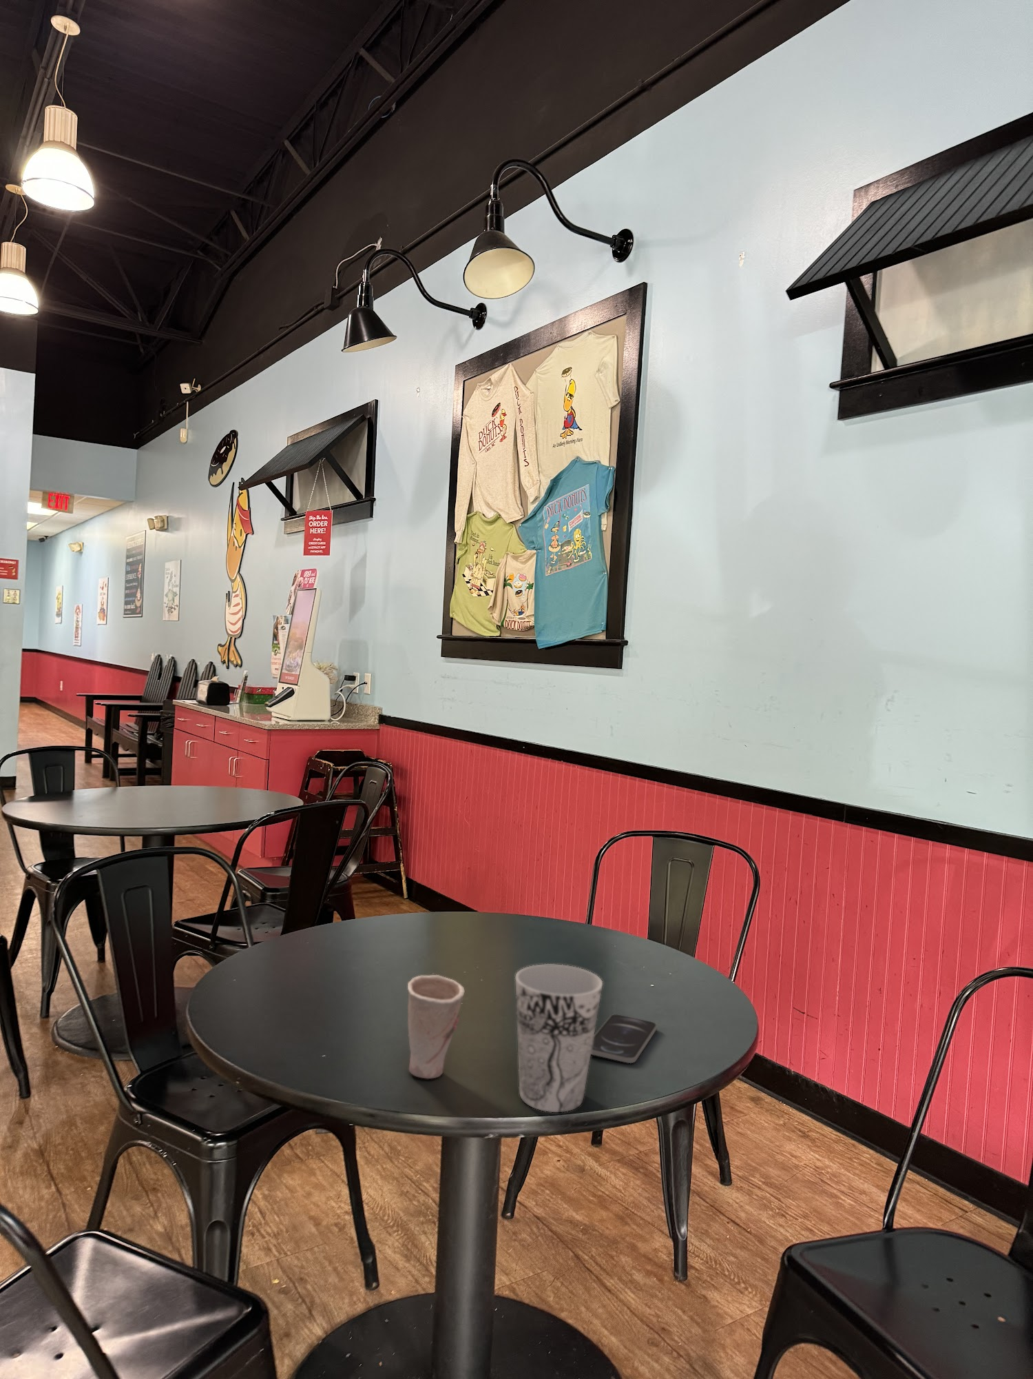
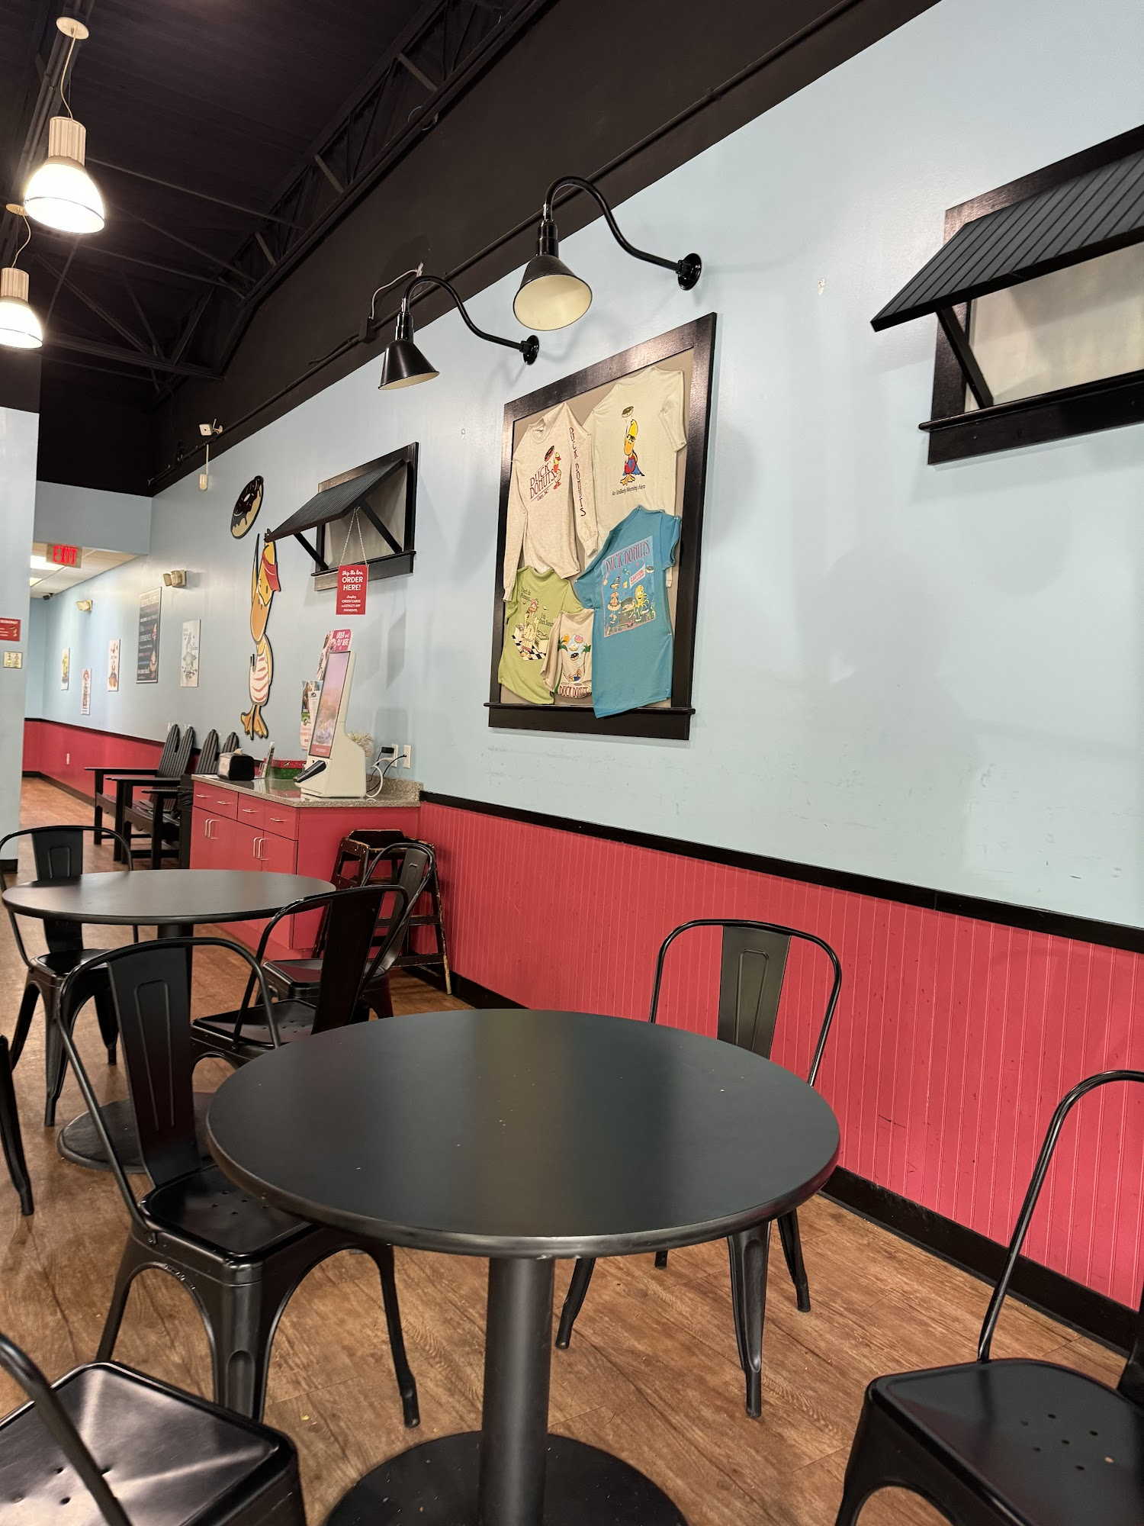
- cup [407,974,466,1079]
- smartphone [591,1013,658,1064]
- cup [515,964,603,1113]
